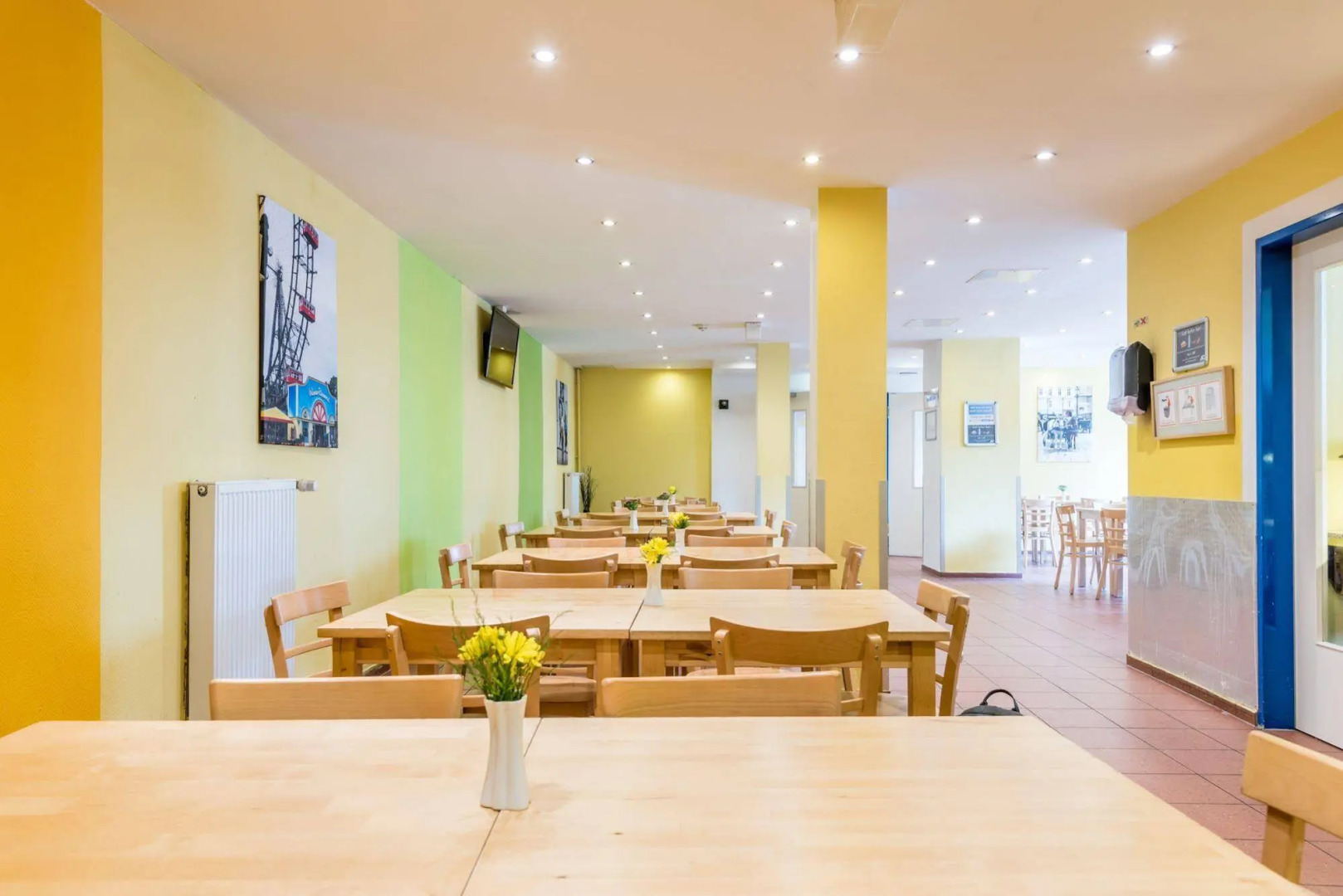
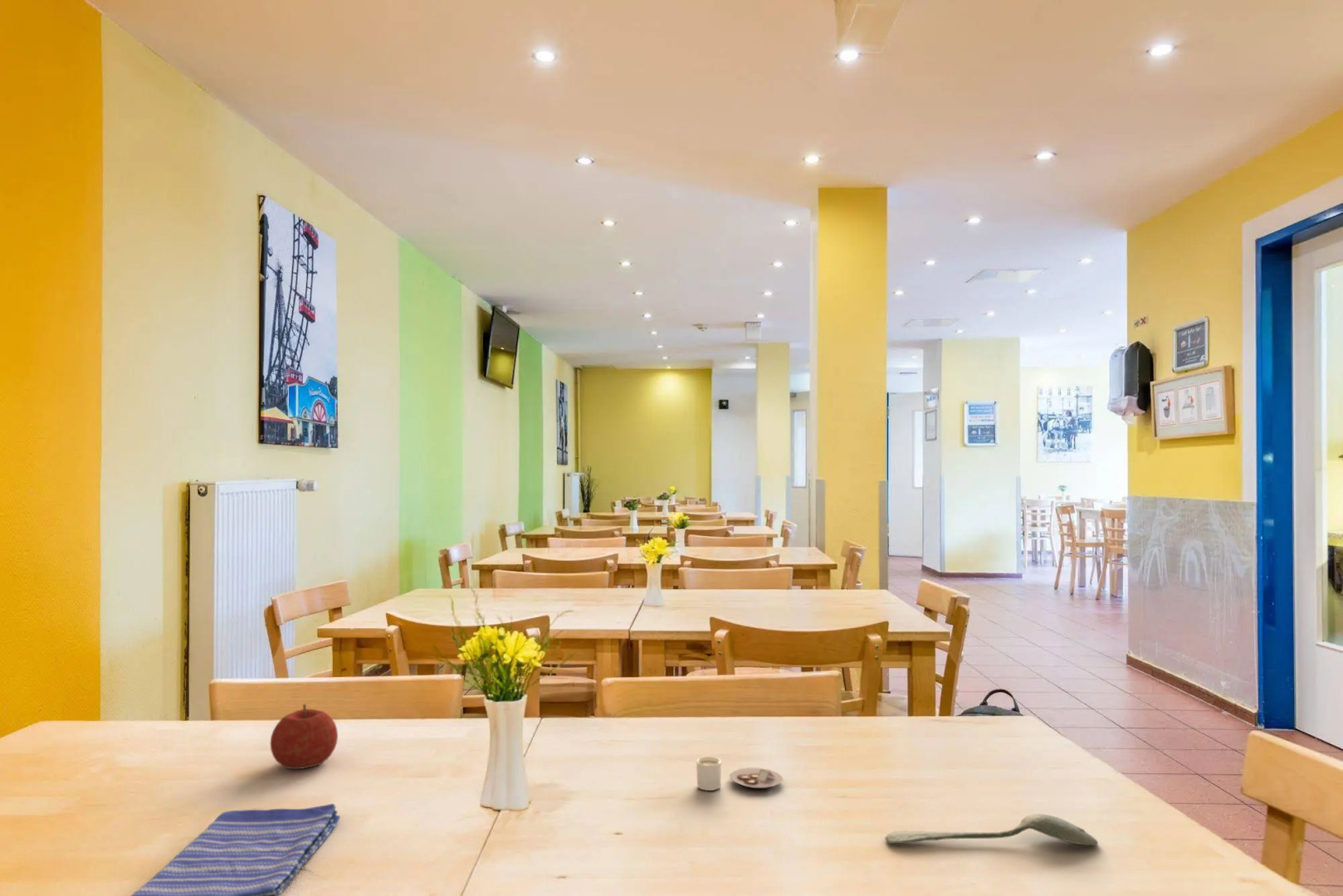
+ spoon [884,813,1099,846]
+ cocoa [696,756,784,791]
+ dish towel [130,803,341,896]
+ fruit [270,704,339,770]
